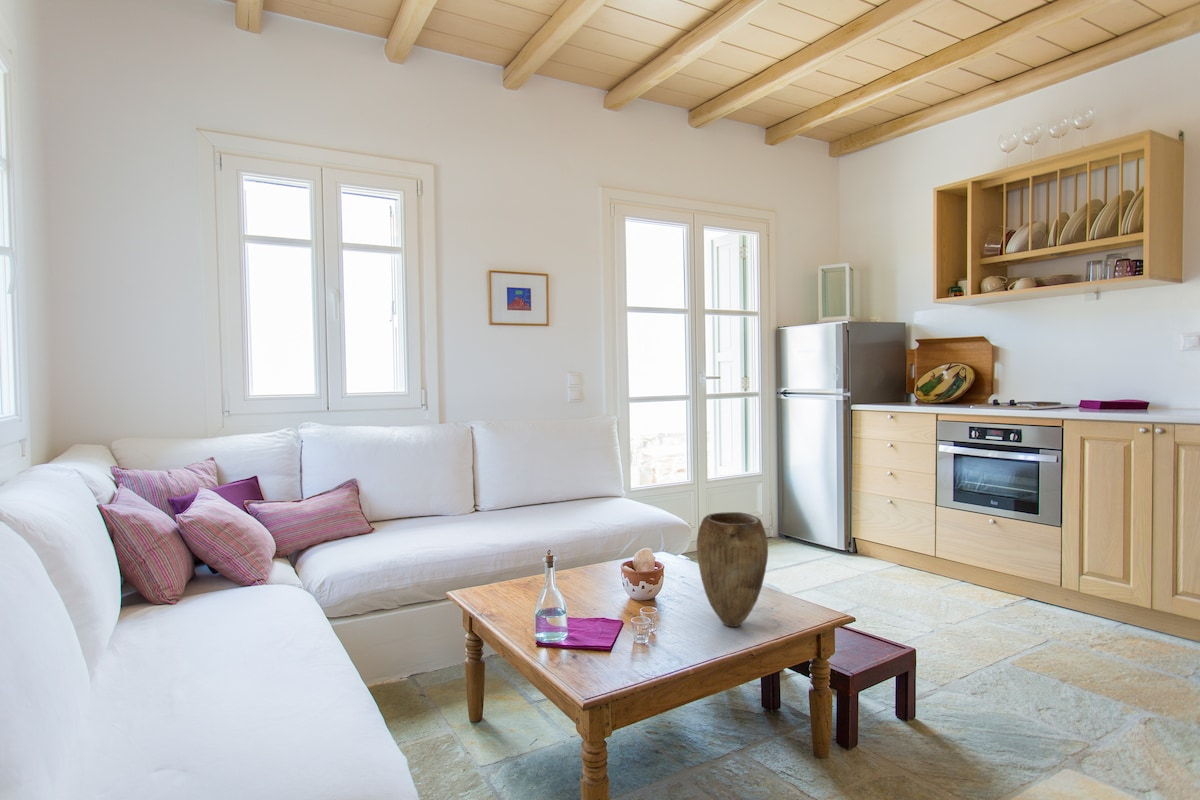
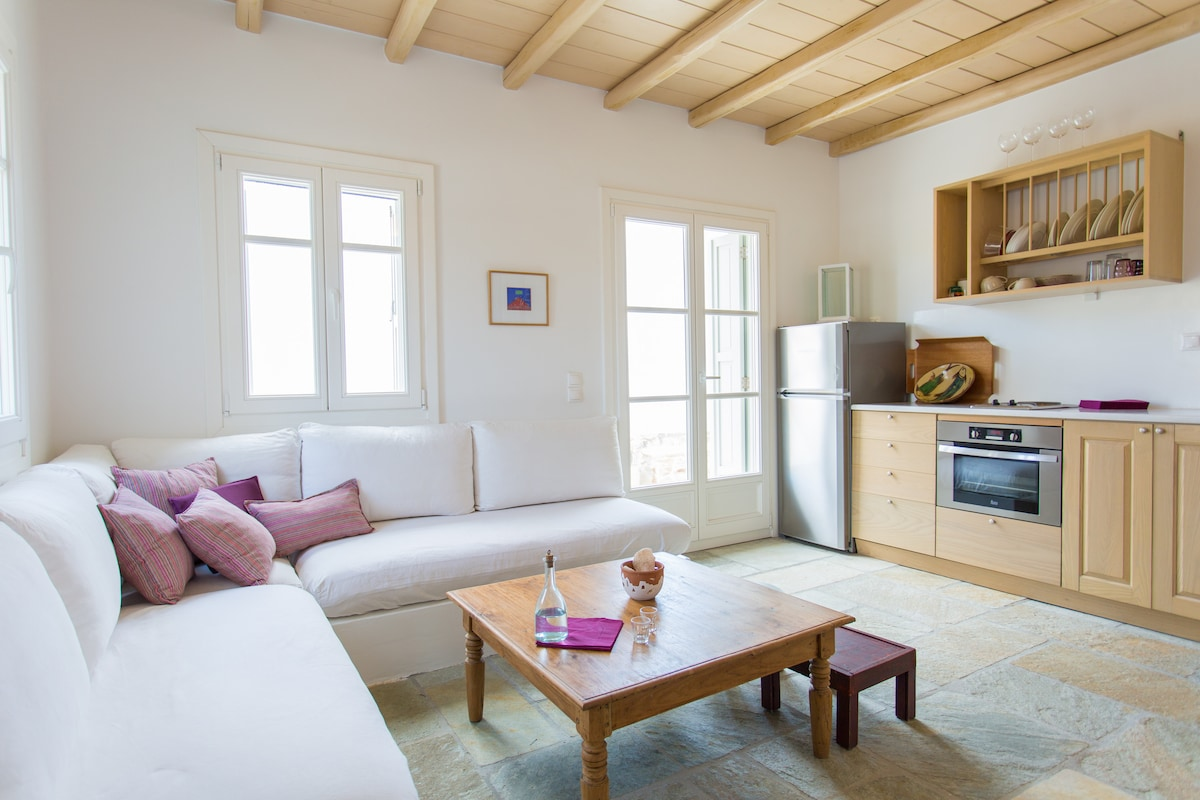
- vase [696,511,769,628]
